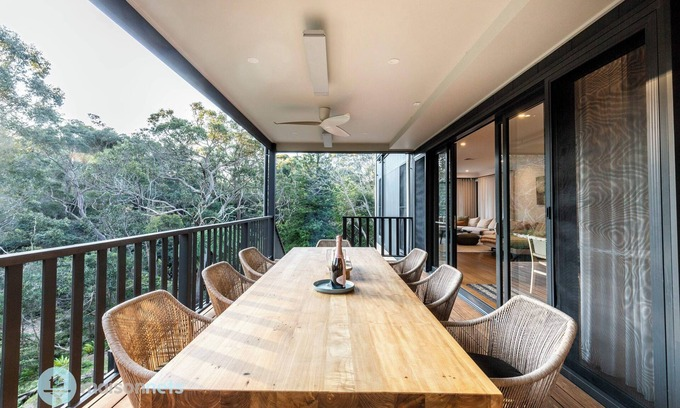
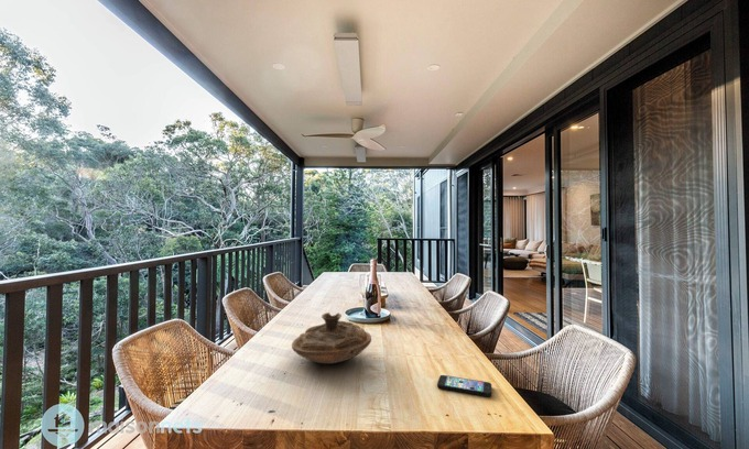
+ decorative bowl [291,311,372,364]
+ smartphone [436,374,492,397]
